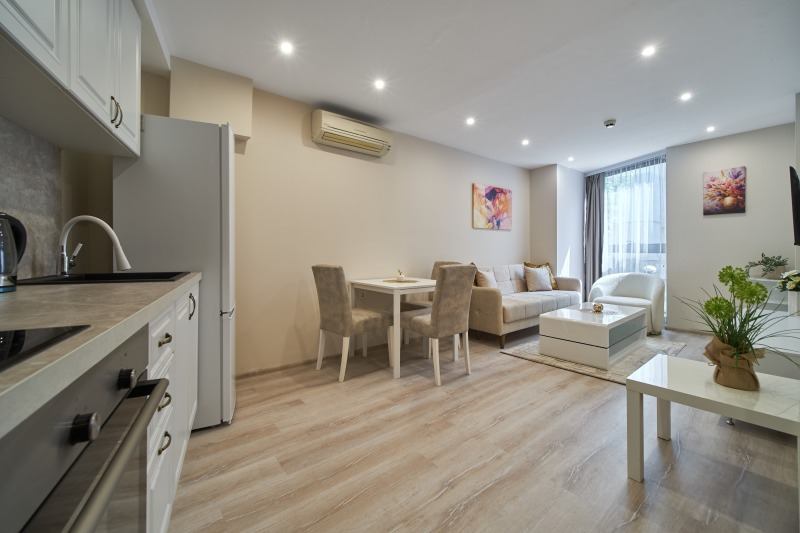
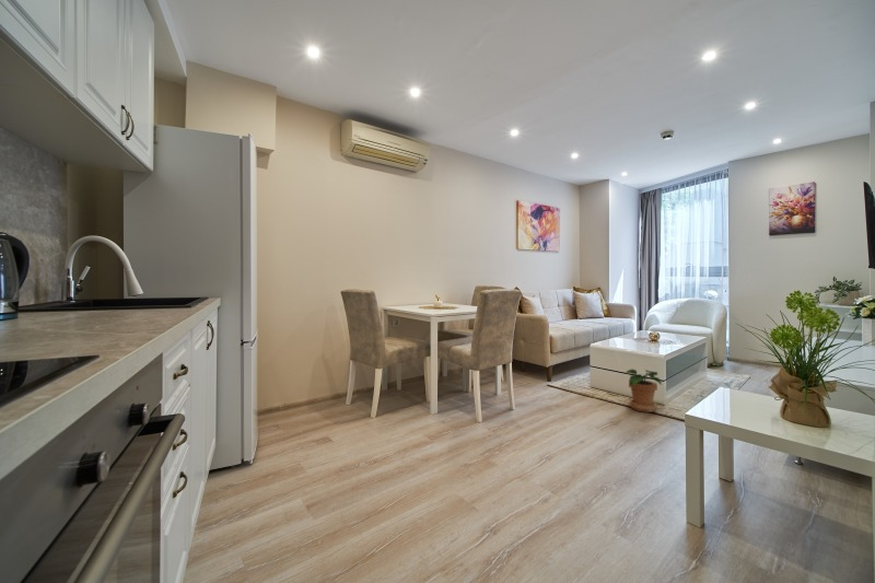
+ potted plant [625,368,663,413]
